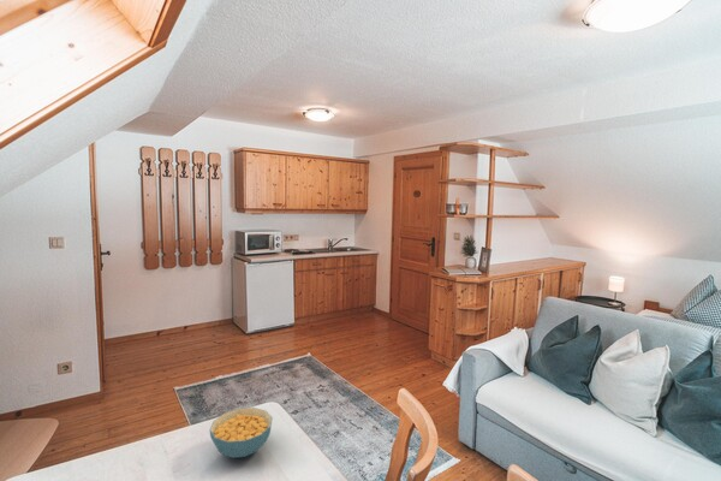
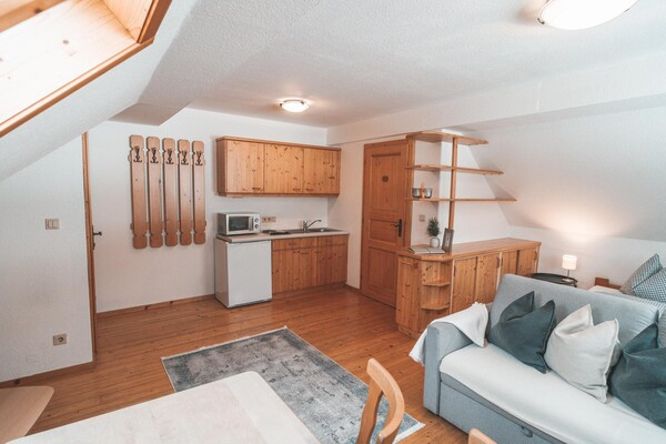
- cereal bowl [208,406,274,459]
